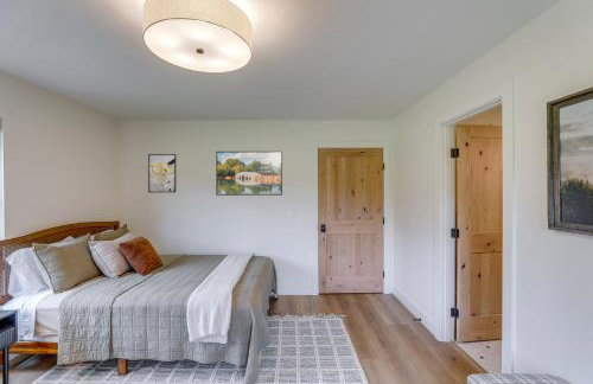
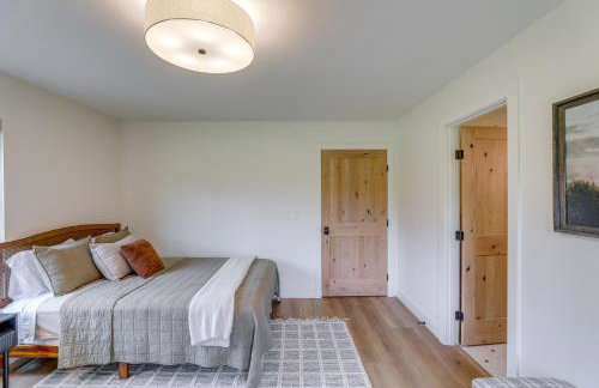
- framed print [215,151,283,197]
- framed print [147,153,177,193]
